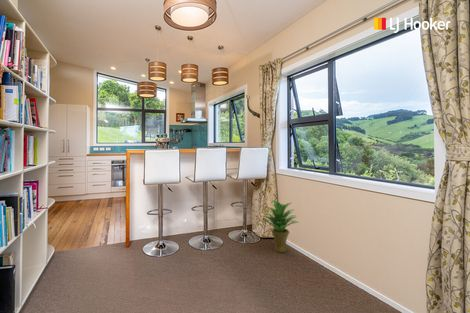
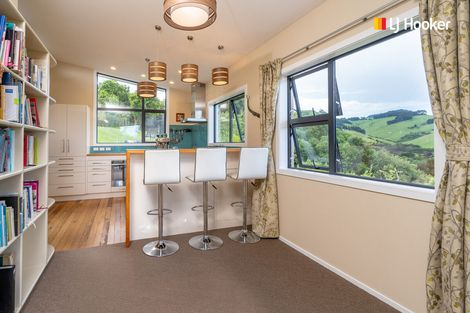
- potted plant [260,199,300,253]
